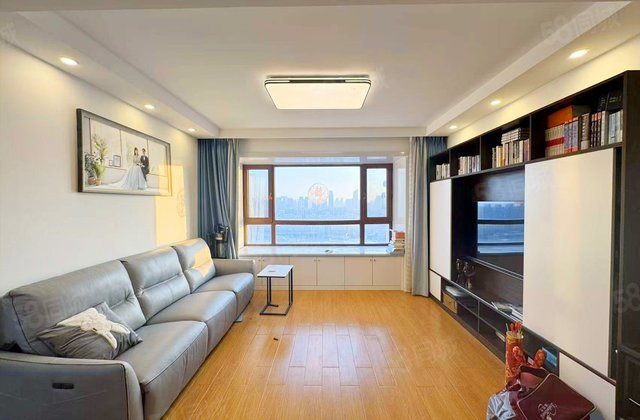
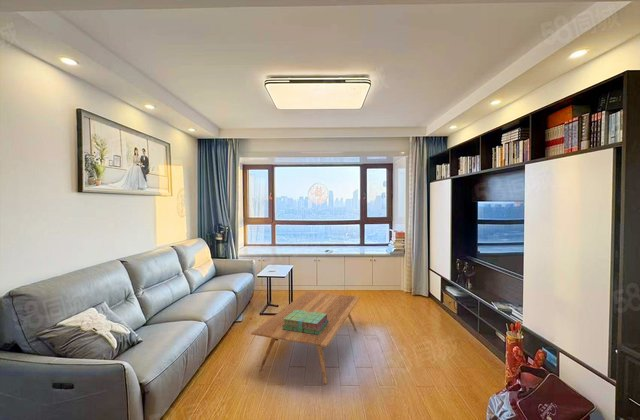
+ coffee table [250,290,361,385]
+ stack of books [282,310,328,335]
